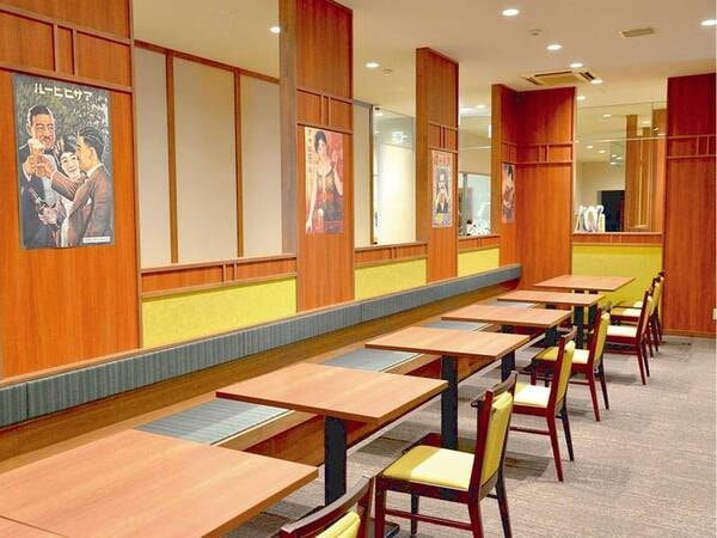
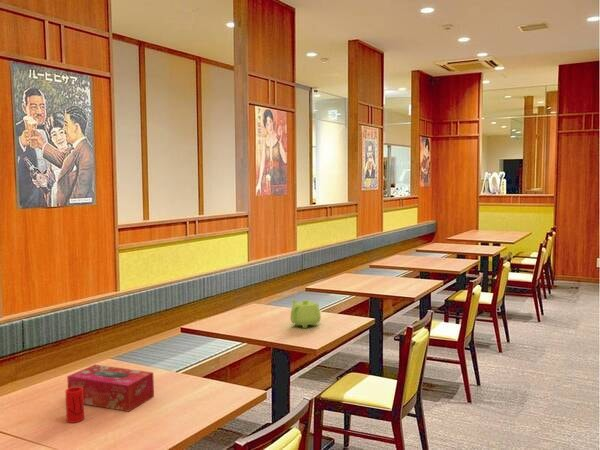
+ teapot [289,298,322,329]
+ cup [64,387,85,424]
+ tissue box [66,364,155,412]
